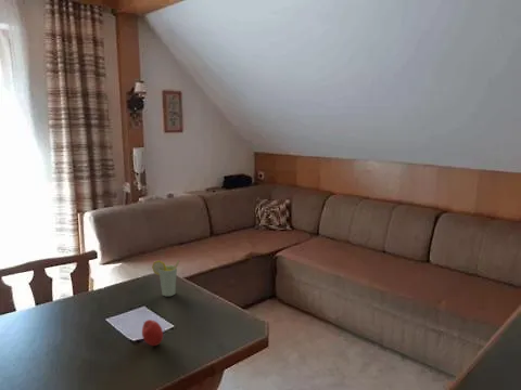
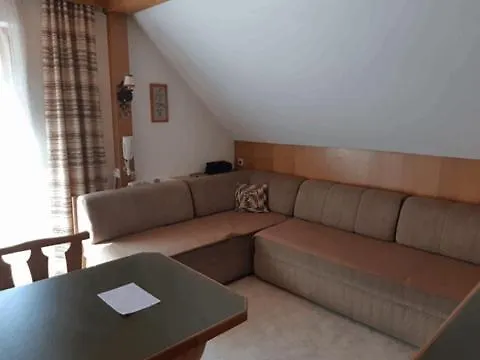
- cup [151,259,180,297]
- fruit [141,318,164,347]
